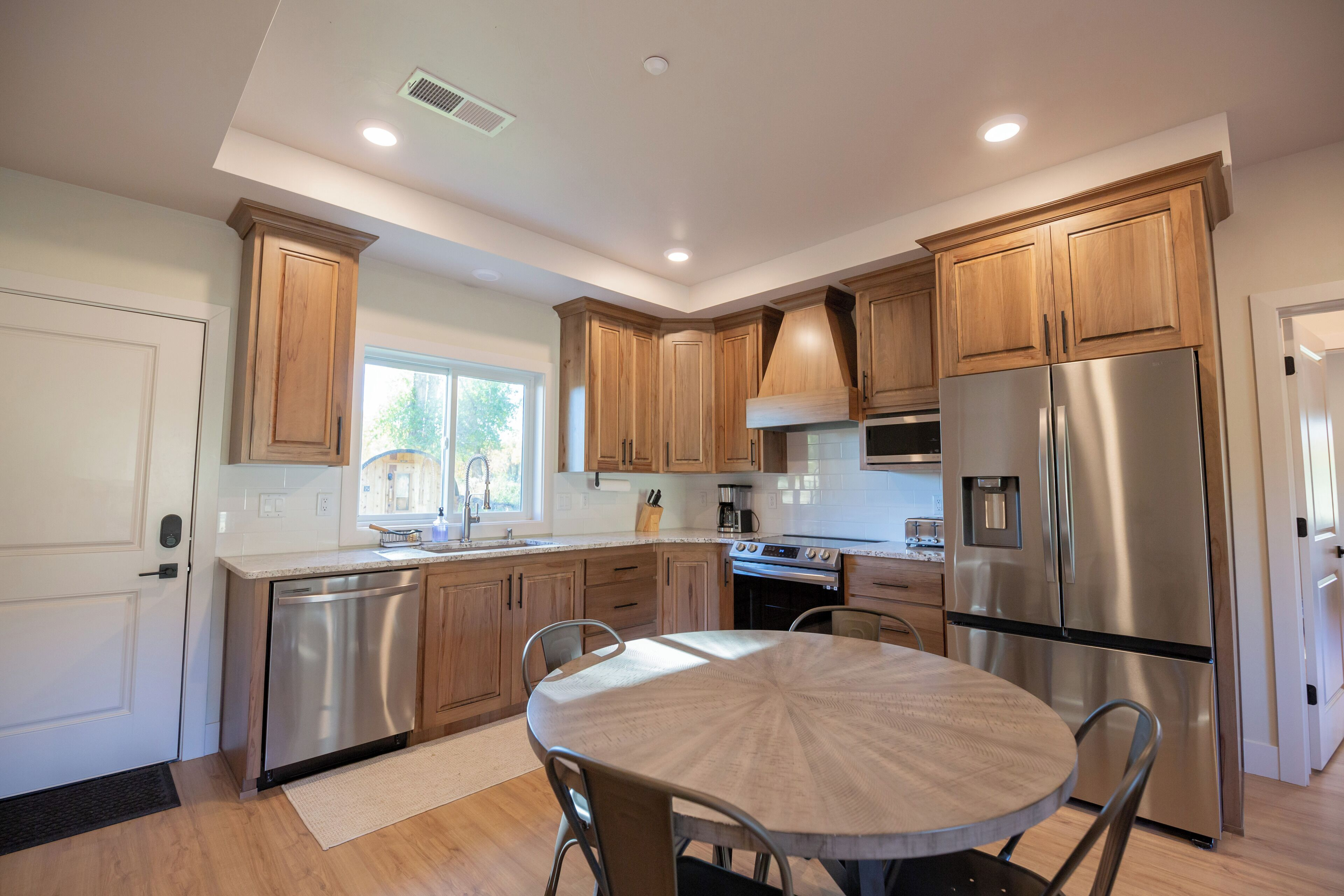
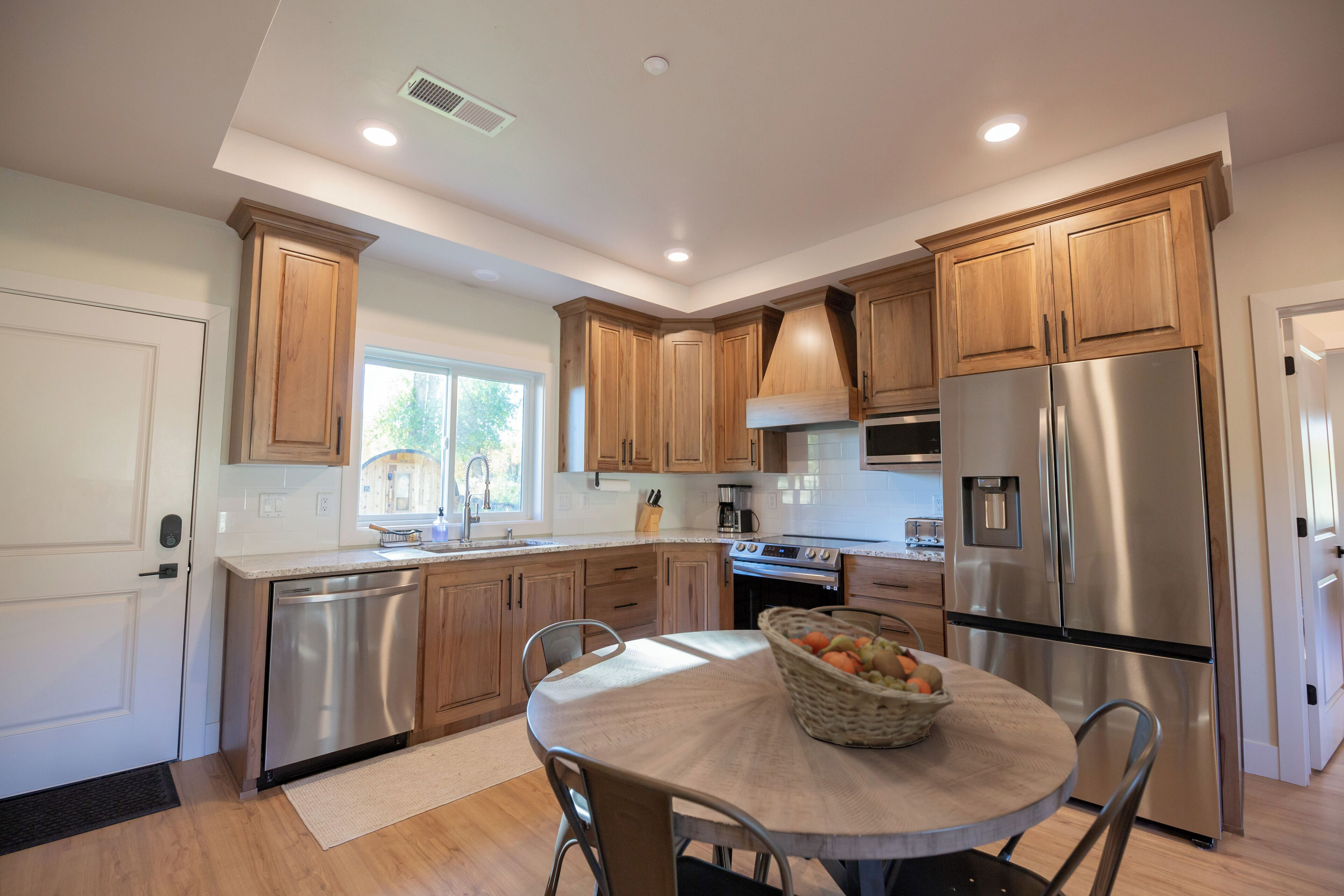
+ fruit basket [757,606,954,749]
